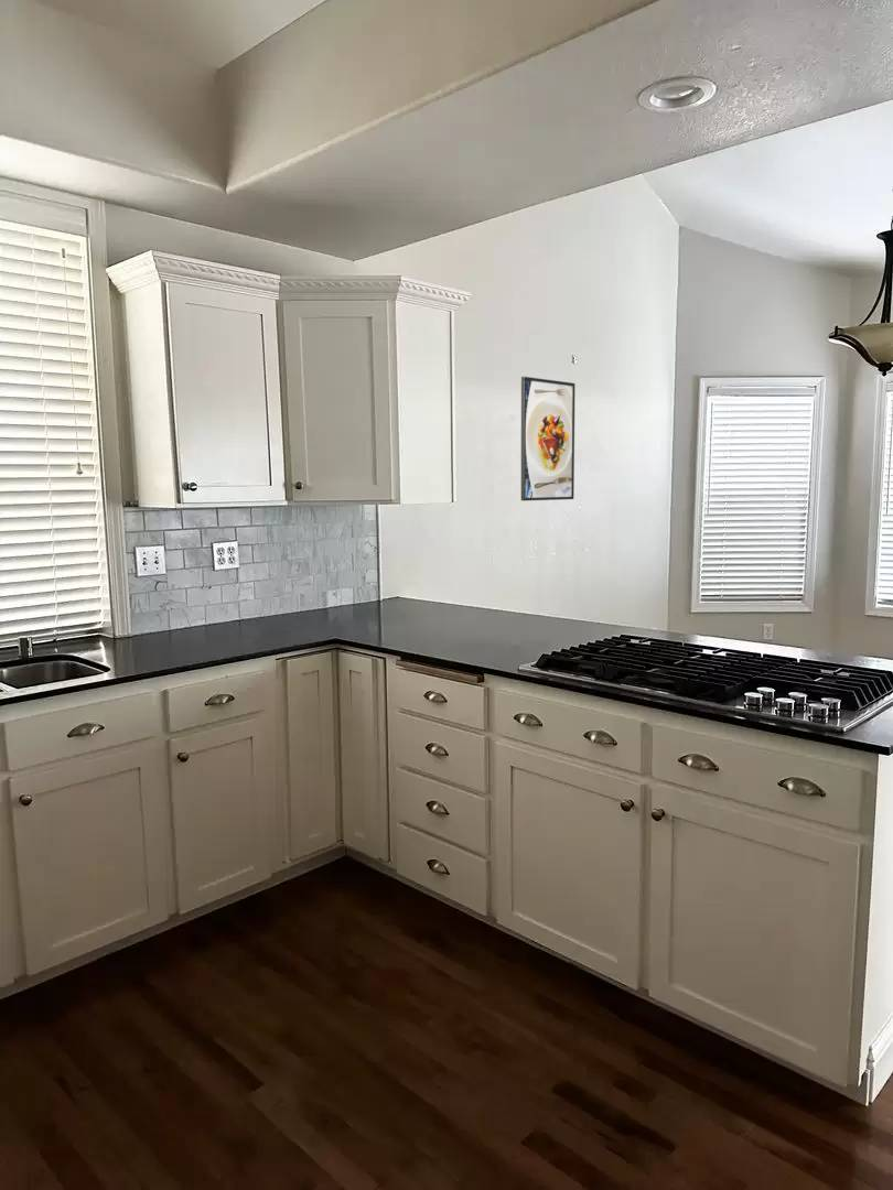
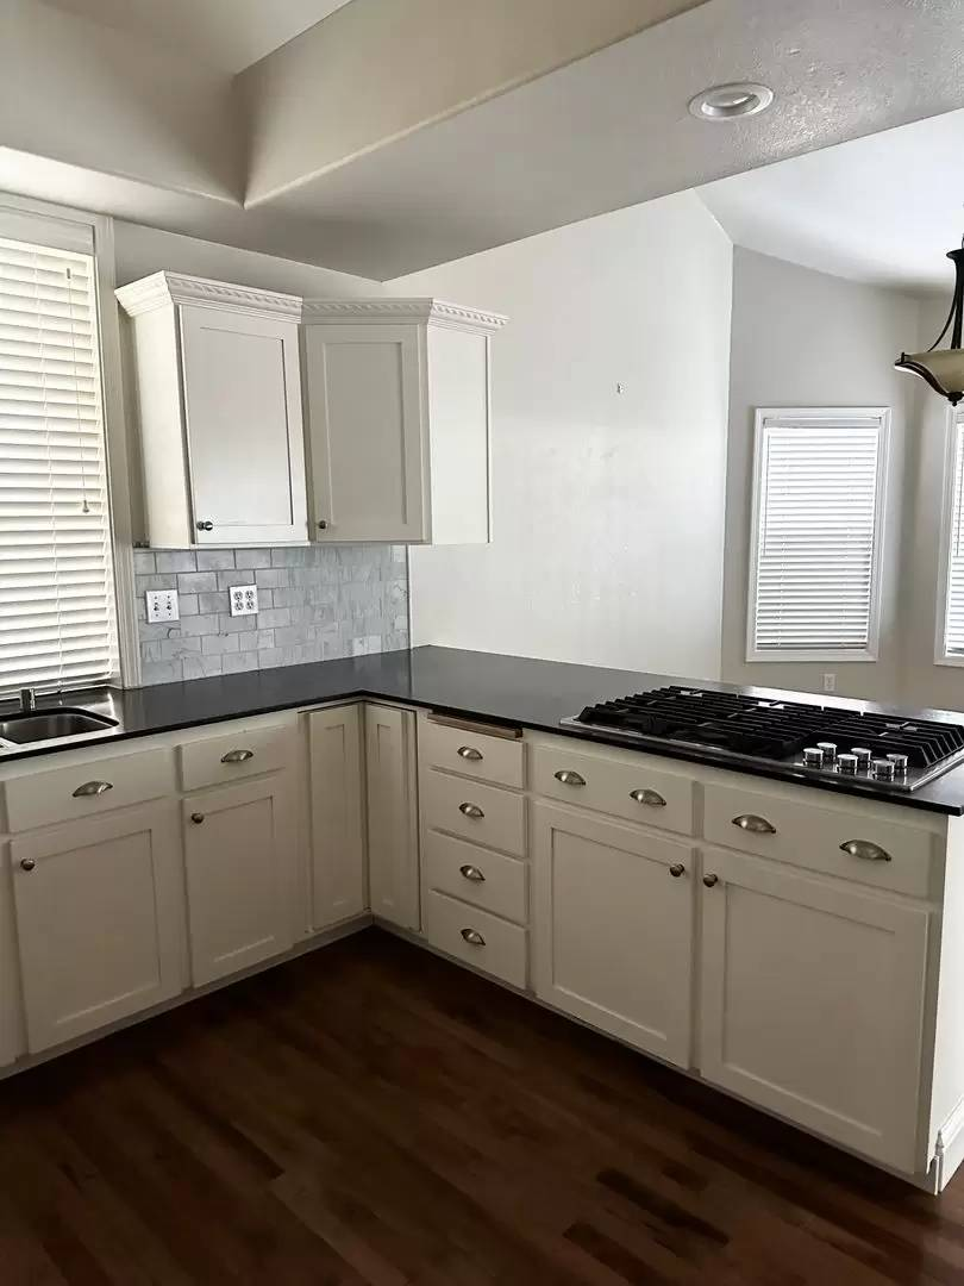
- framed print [520,376,577,501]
